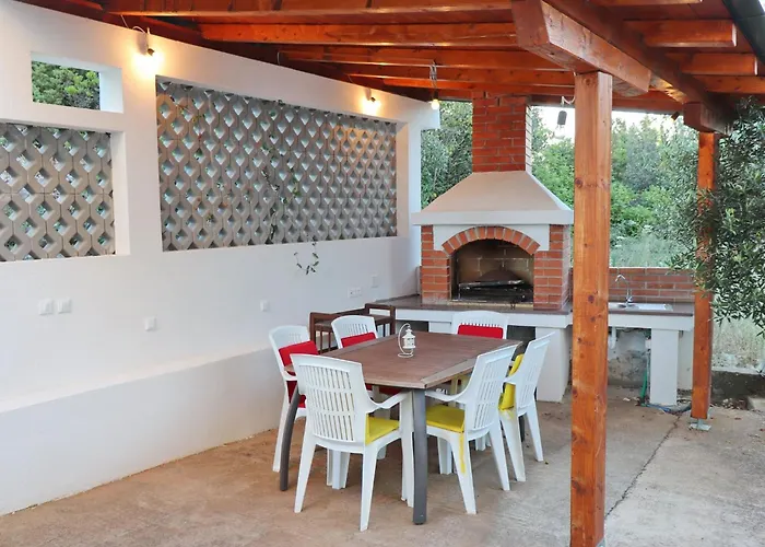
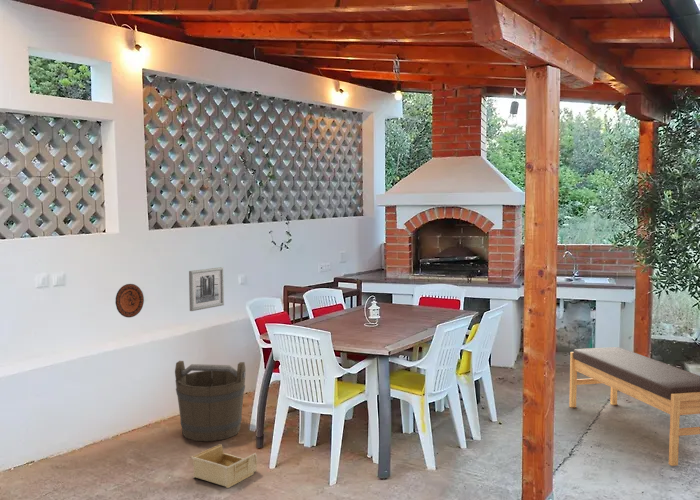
+ decorative plate [114,283,145,318]
+ wall art [188,266,225,312]
+ storage bin [190,443,258,489]
+ bench [568,346,700,467]
+ bucket [174,360,247,442]
